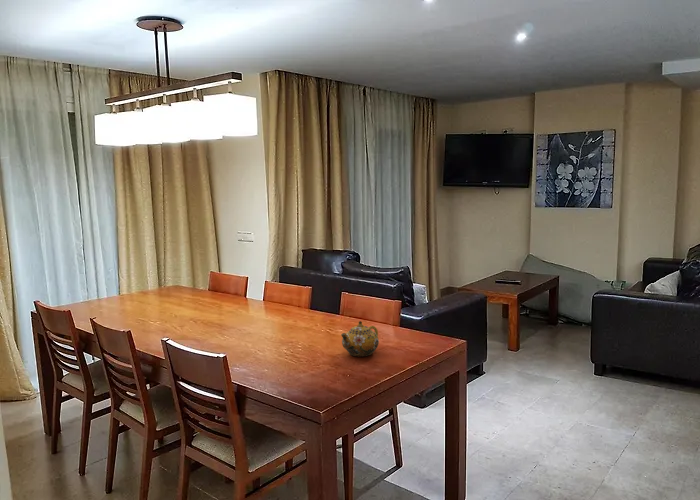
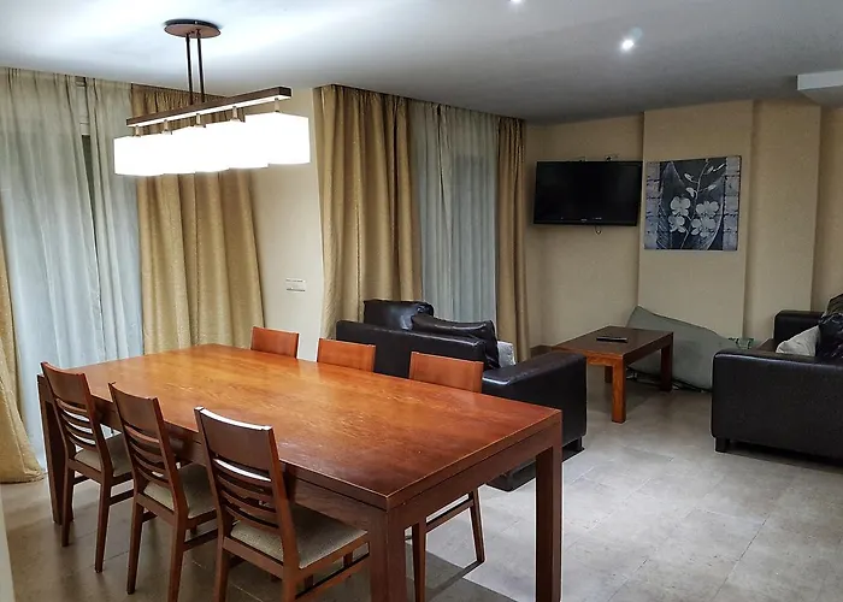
- teapot [340,320,380,358]
